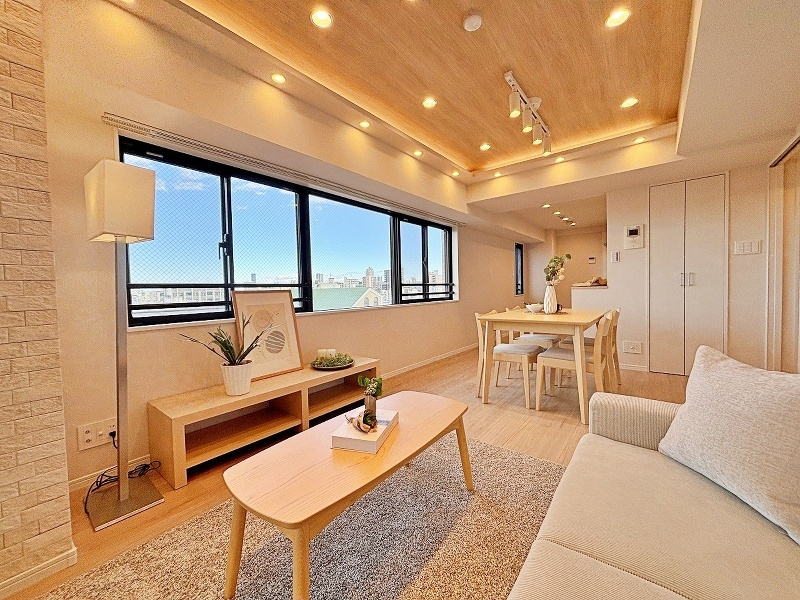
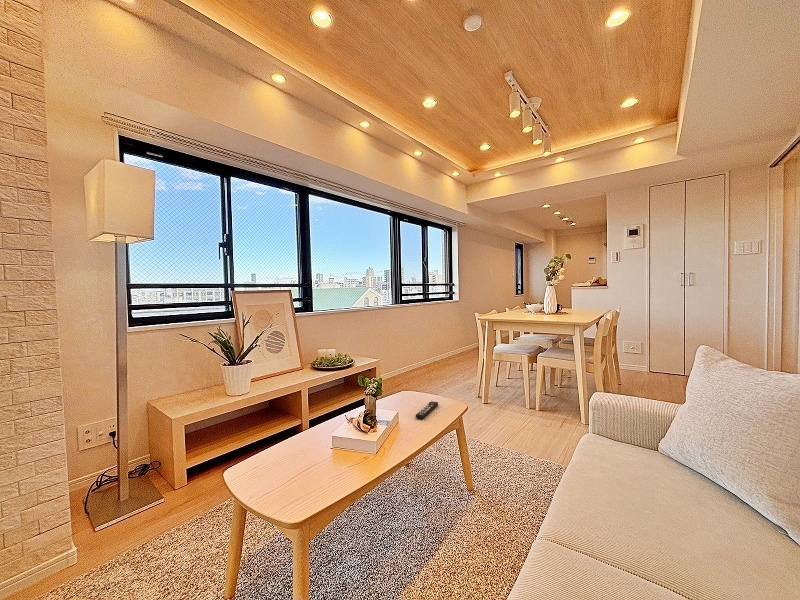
+ remote control [415,401,439,419]
